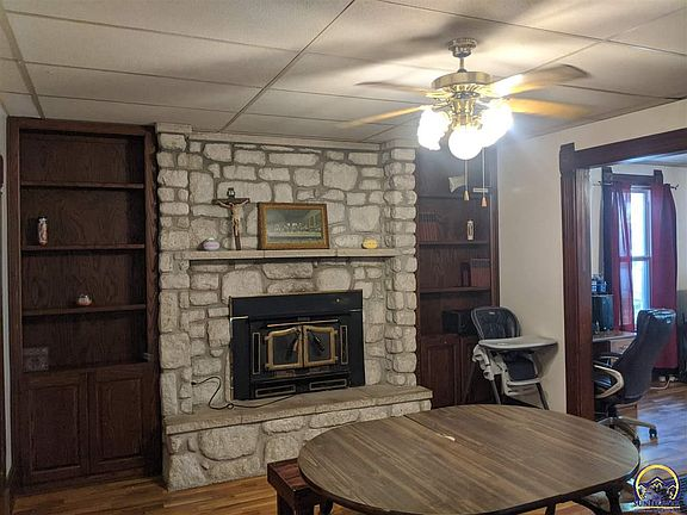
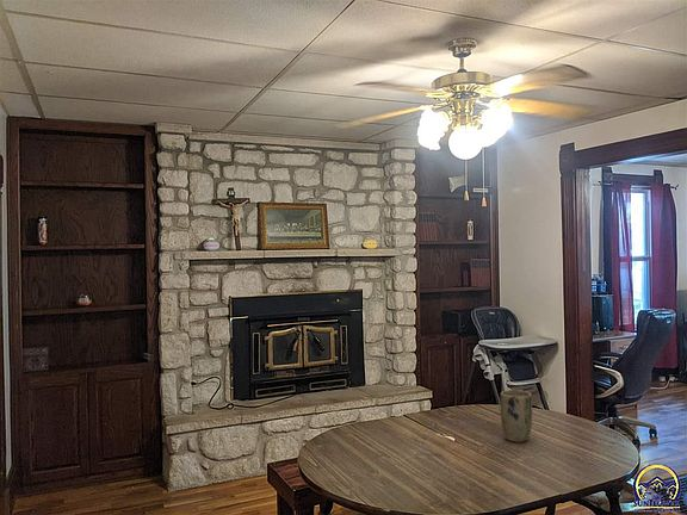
+ plant pot [500,389,533,443]
